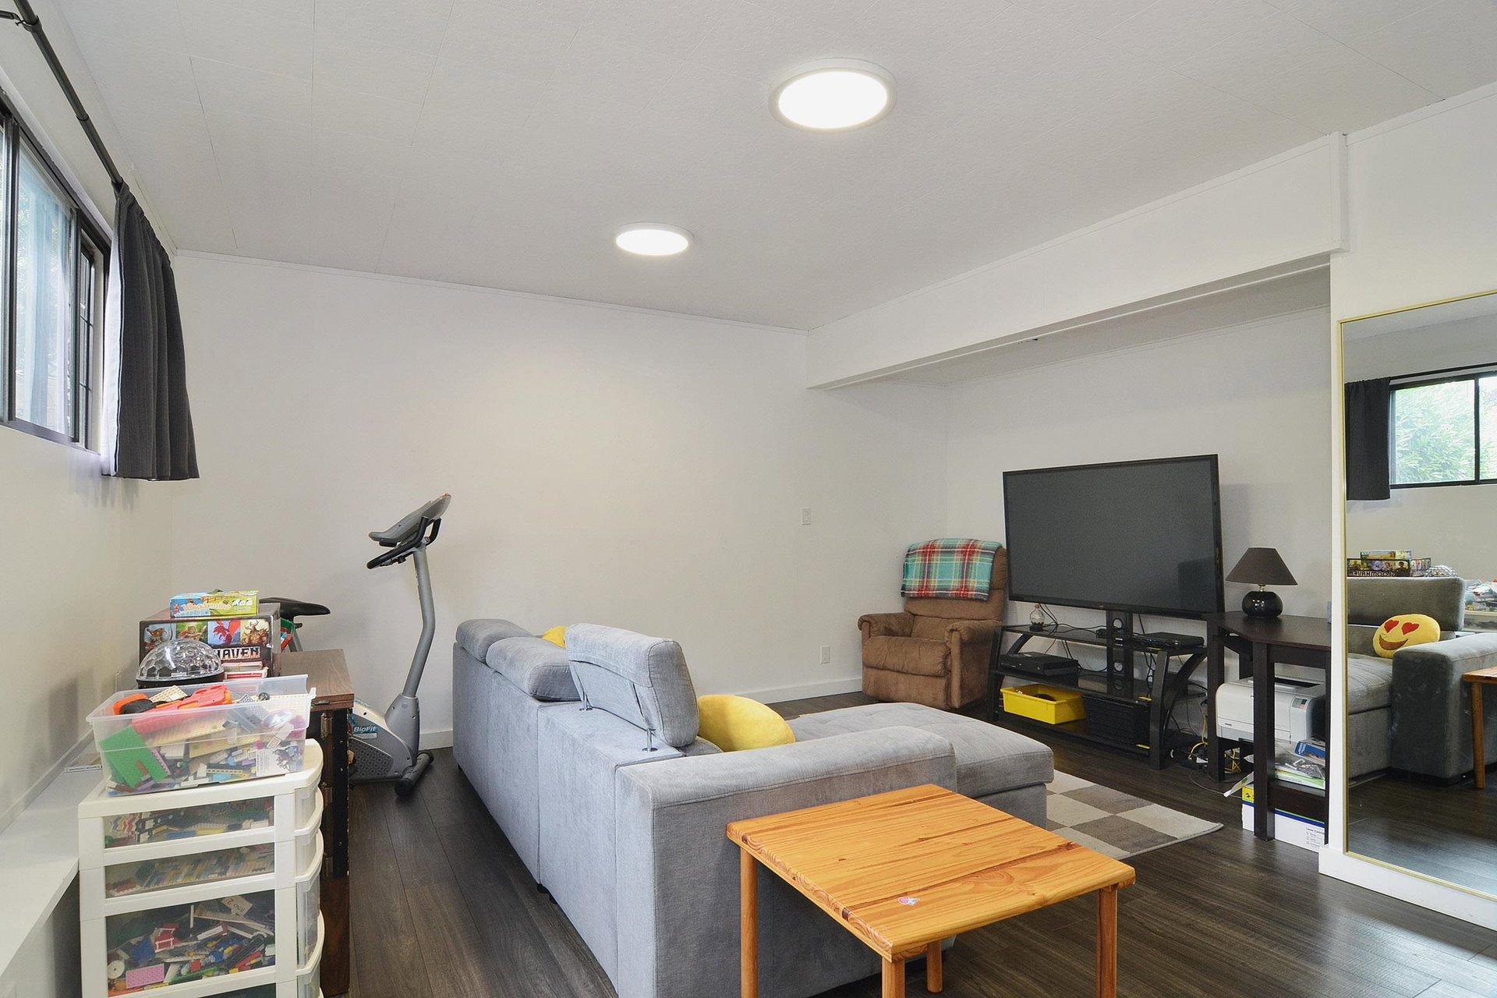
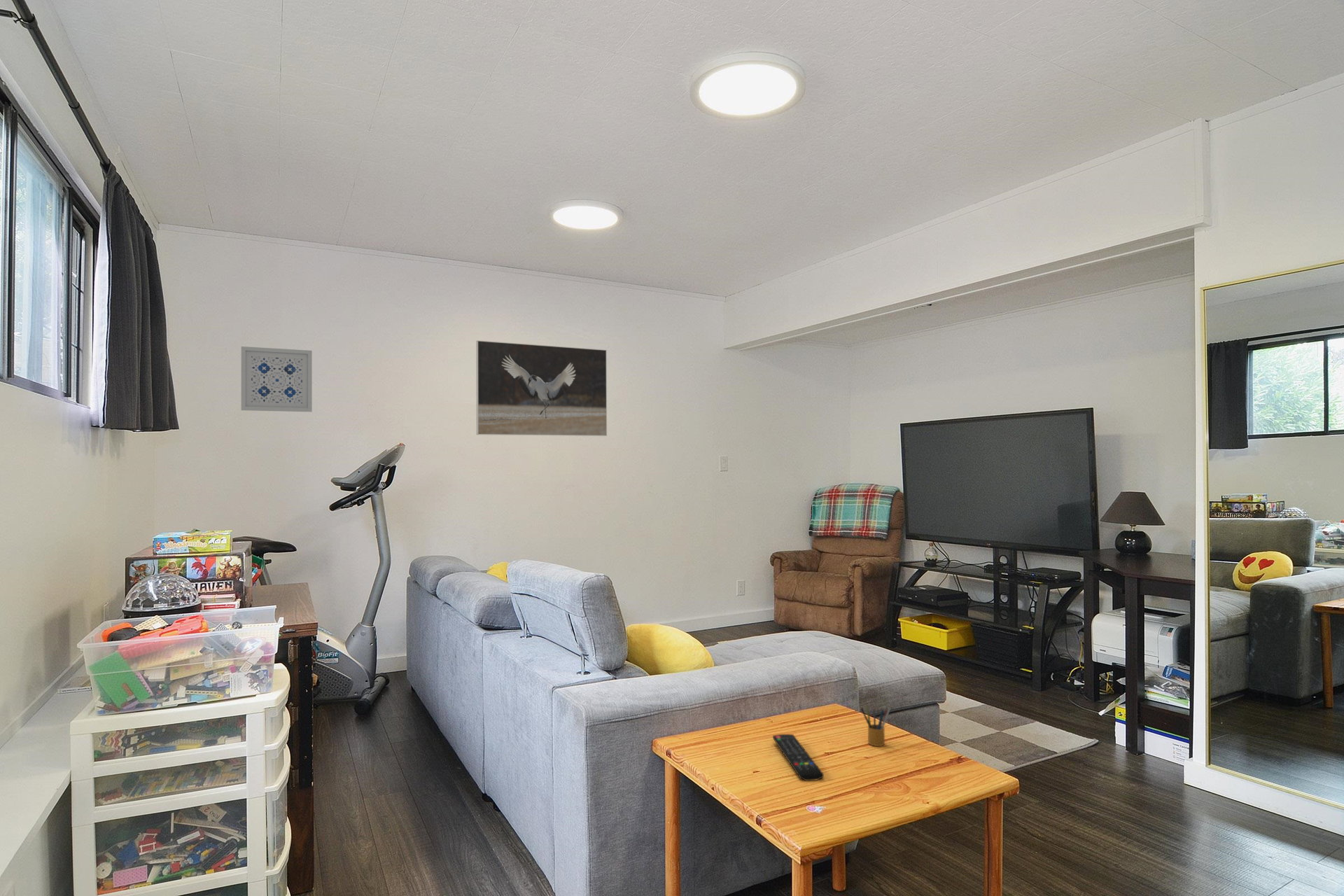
+ pencil box [860,703,892,747]
+ wall art [241,346,313,412]
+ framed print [475,339,608,437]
+ remote control [772,734,825,781]
